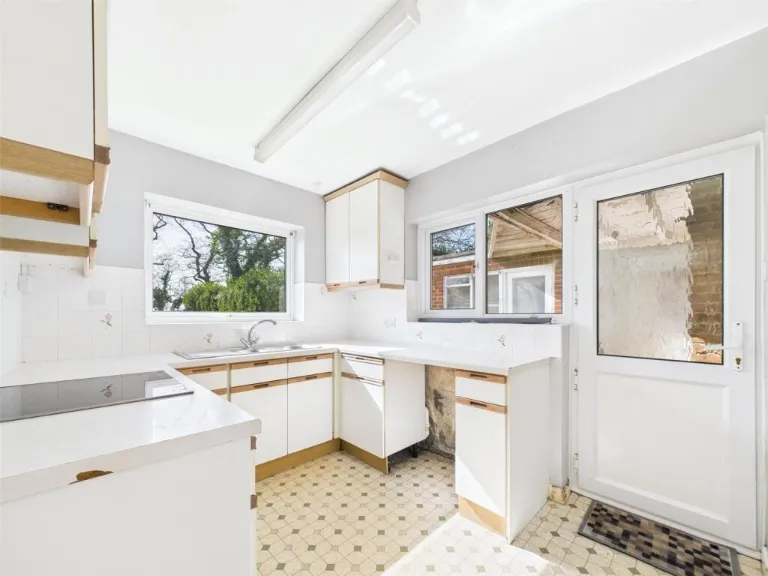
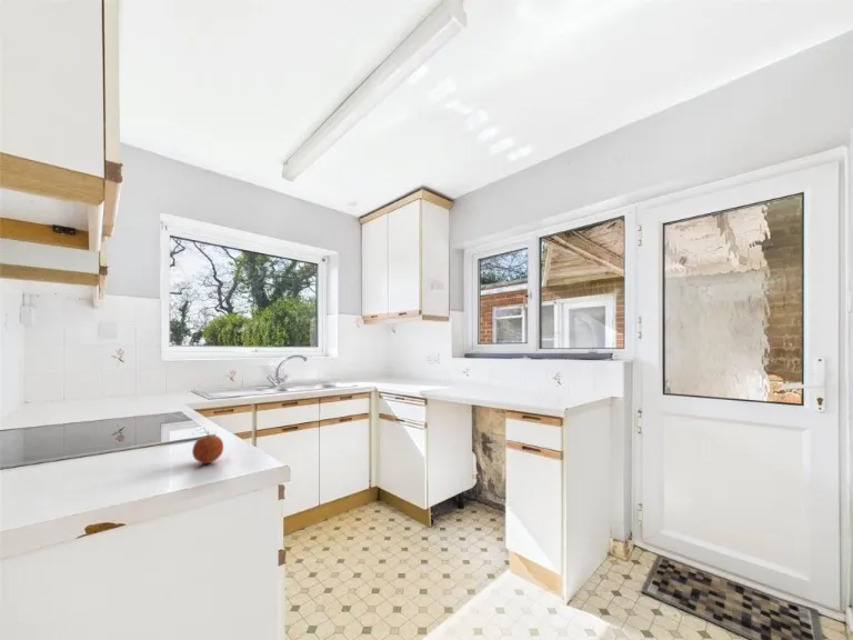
+ fruit [191,430,224,466]
